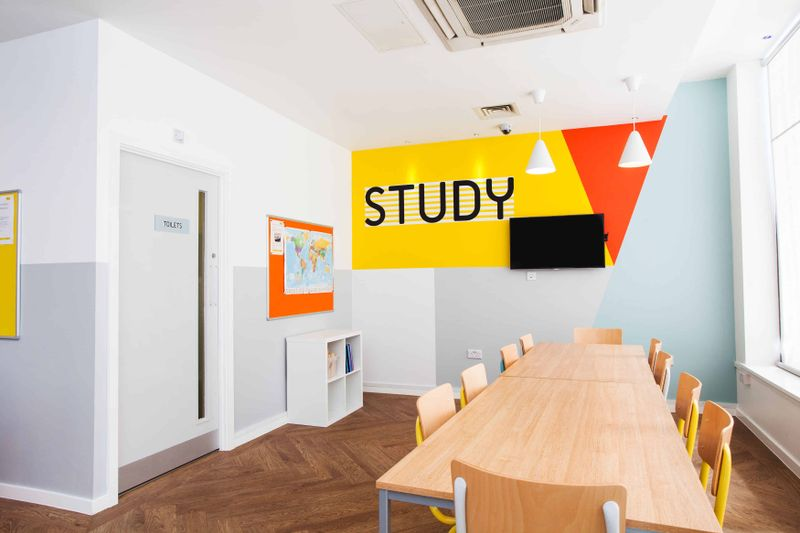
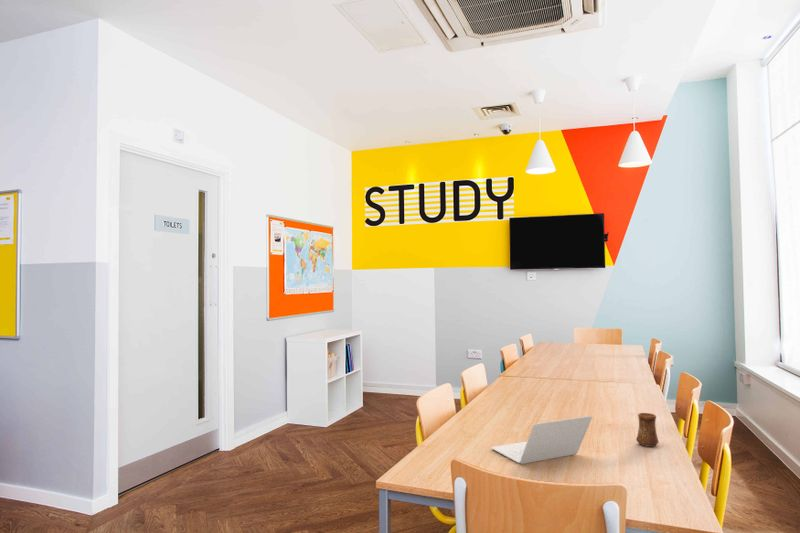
+ cup [636,412,659,448]
+ laptop [491,415,593,465]
